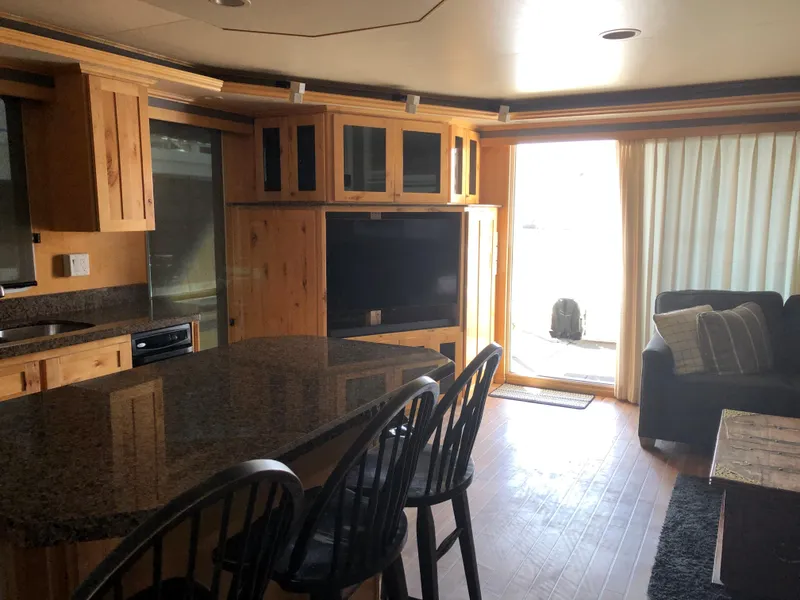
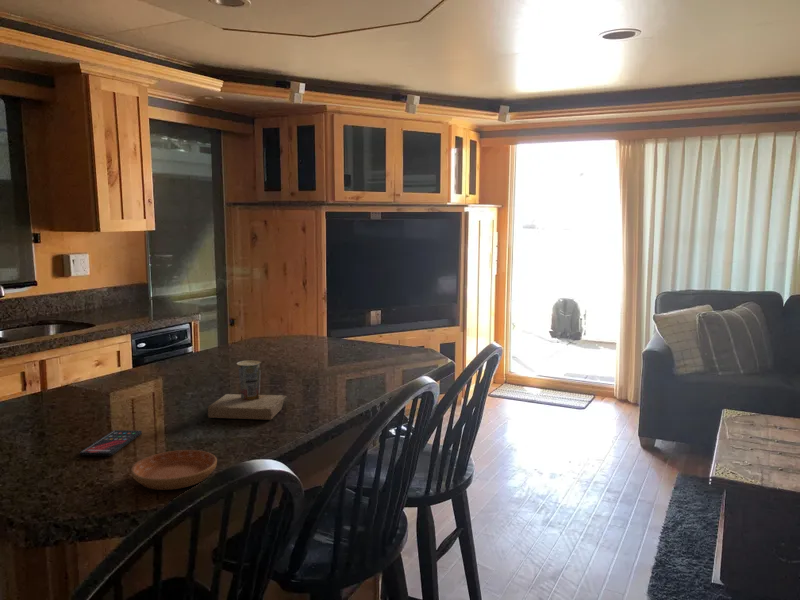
+ saucer [130,449,218,491]
+ cup [207,359,291,421]
+ smartphone [79,429,143,457]
